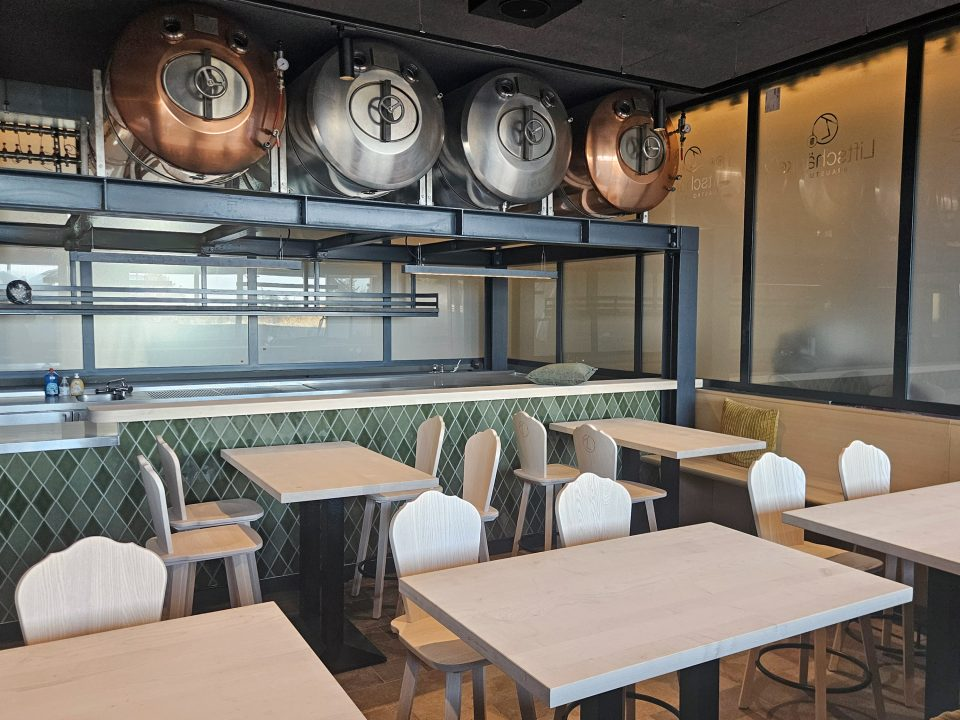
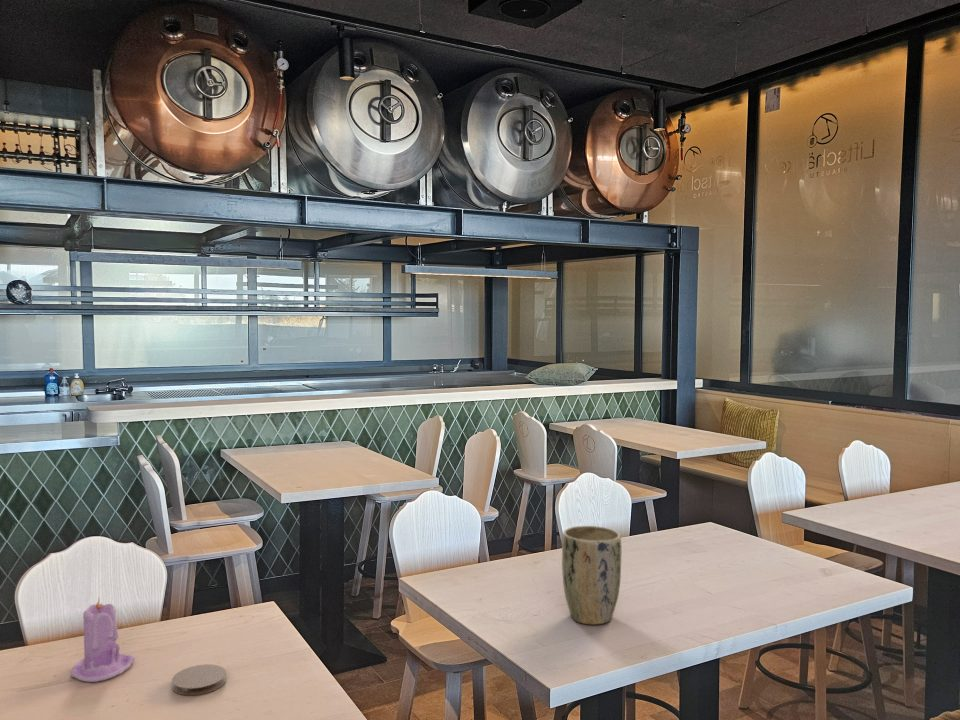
+ coaster [171,663,227,696]
+ plant pot [561,525,622,626]
+ candle [70,596,136,683]
